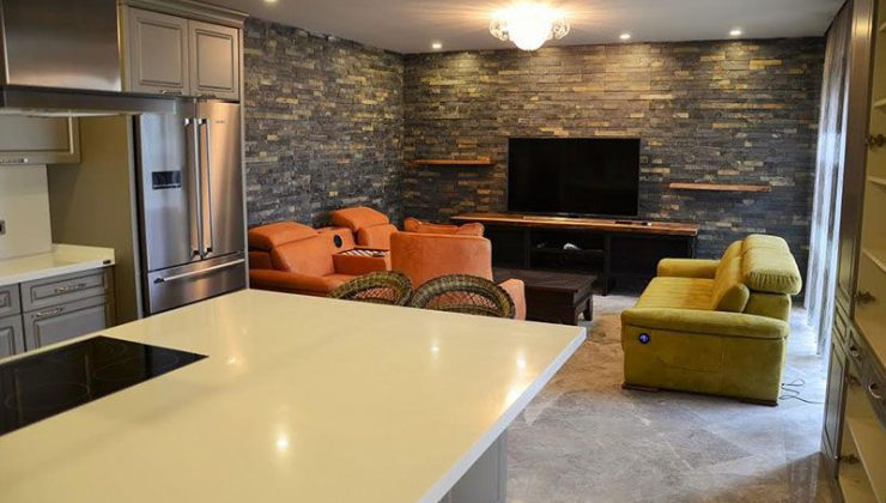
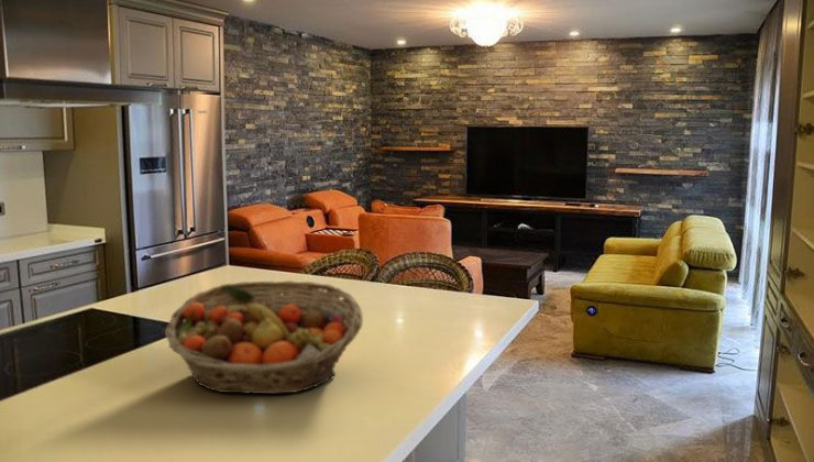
+ fruit basket [164,279,364,395]
